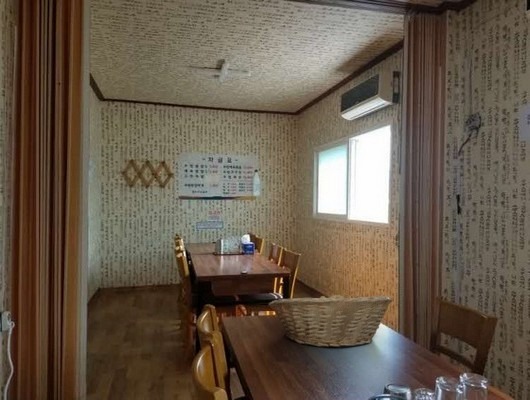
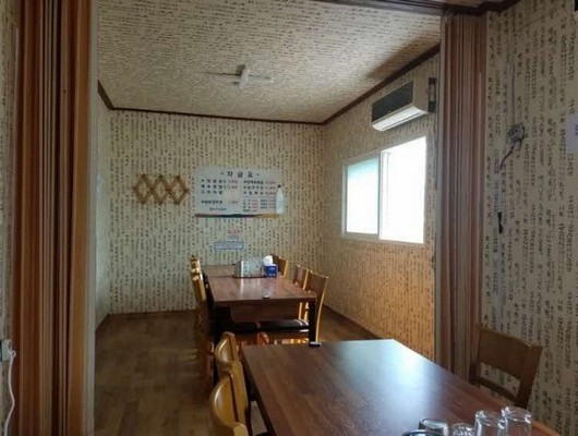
- fruit basket [268,289,393,349]
